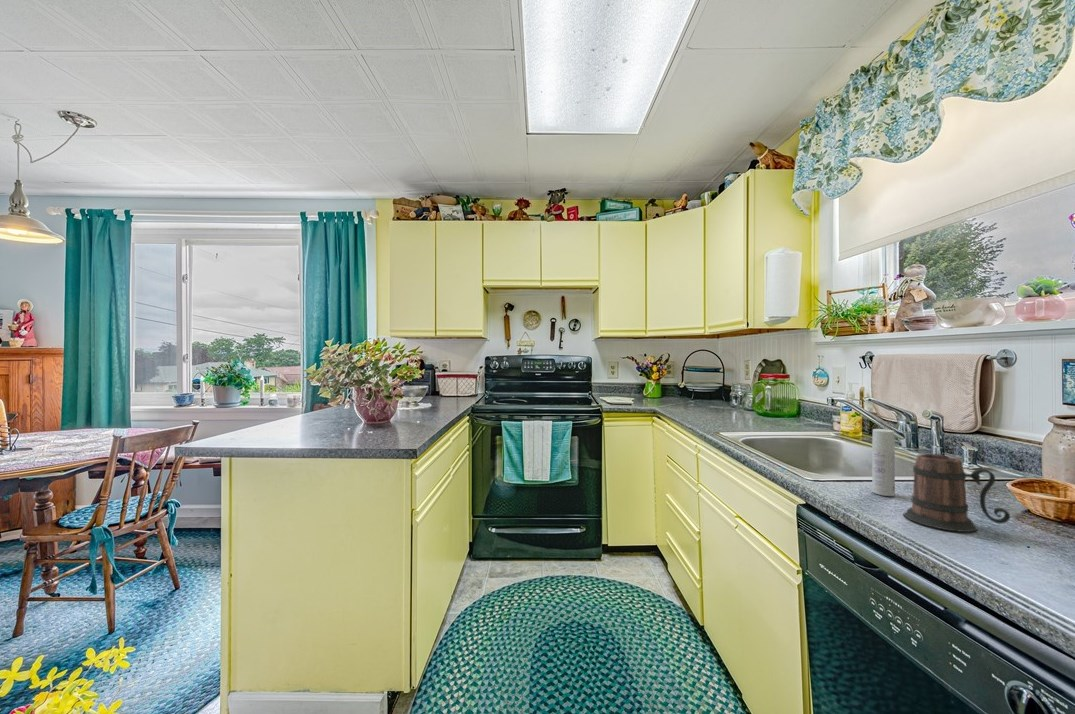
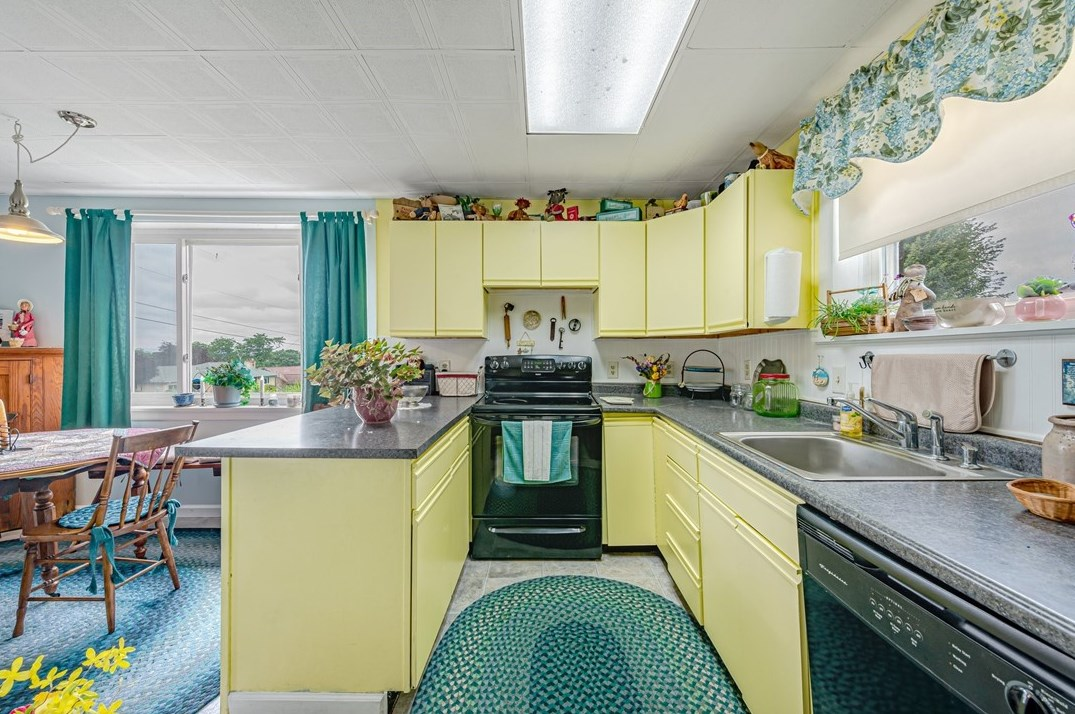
- mug [902,453,1011,533]
- bottle [871,428,896,497]
